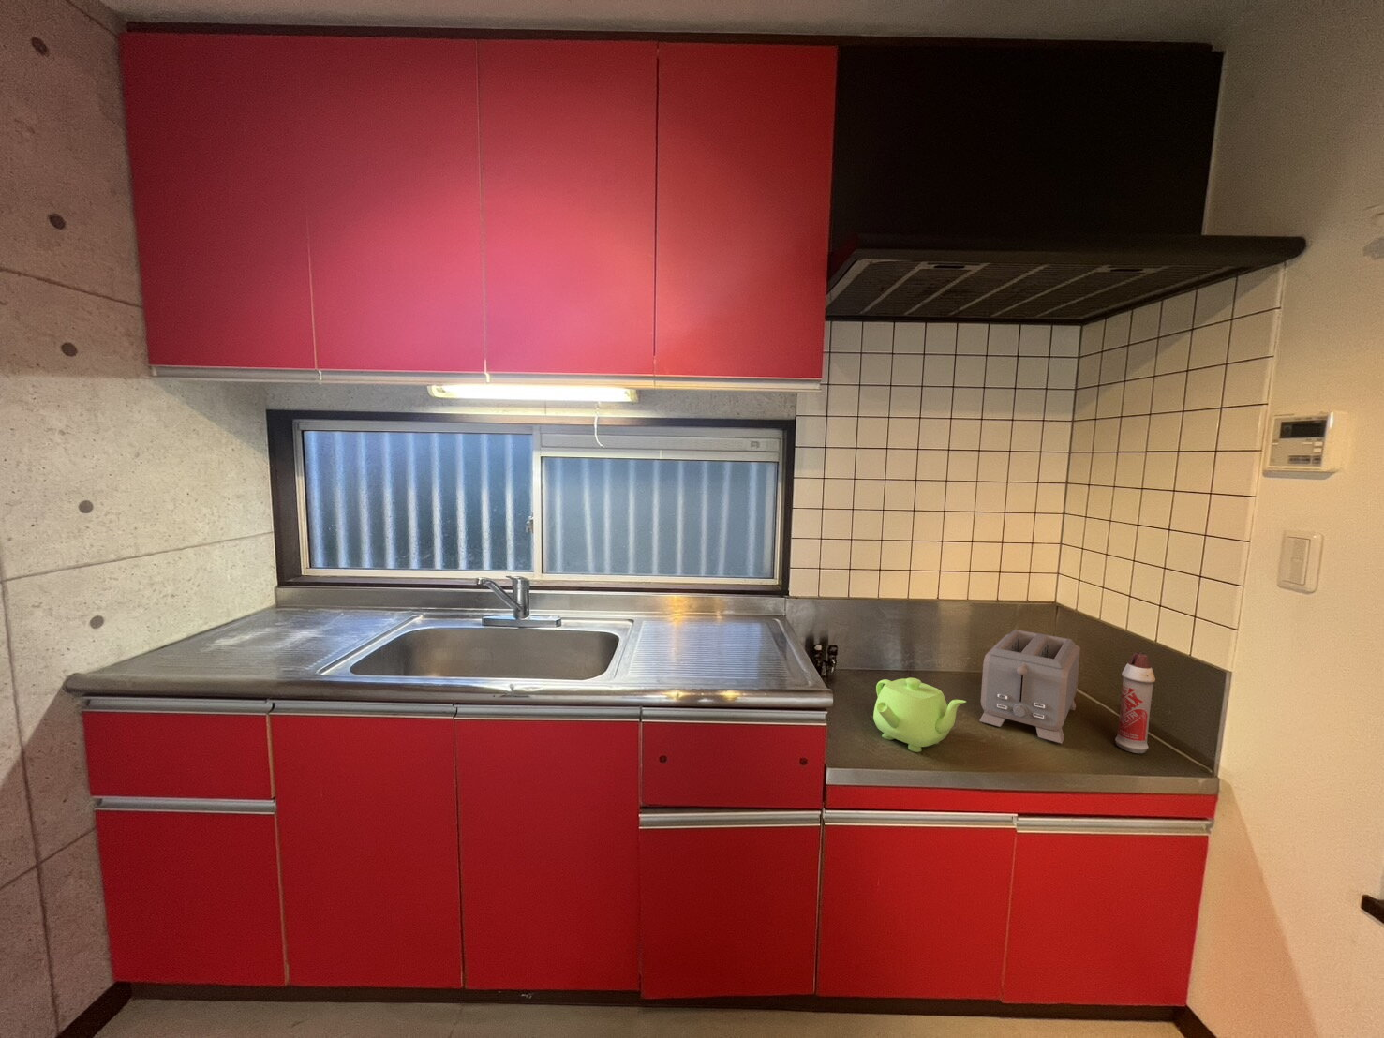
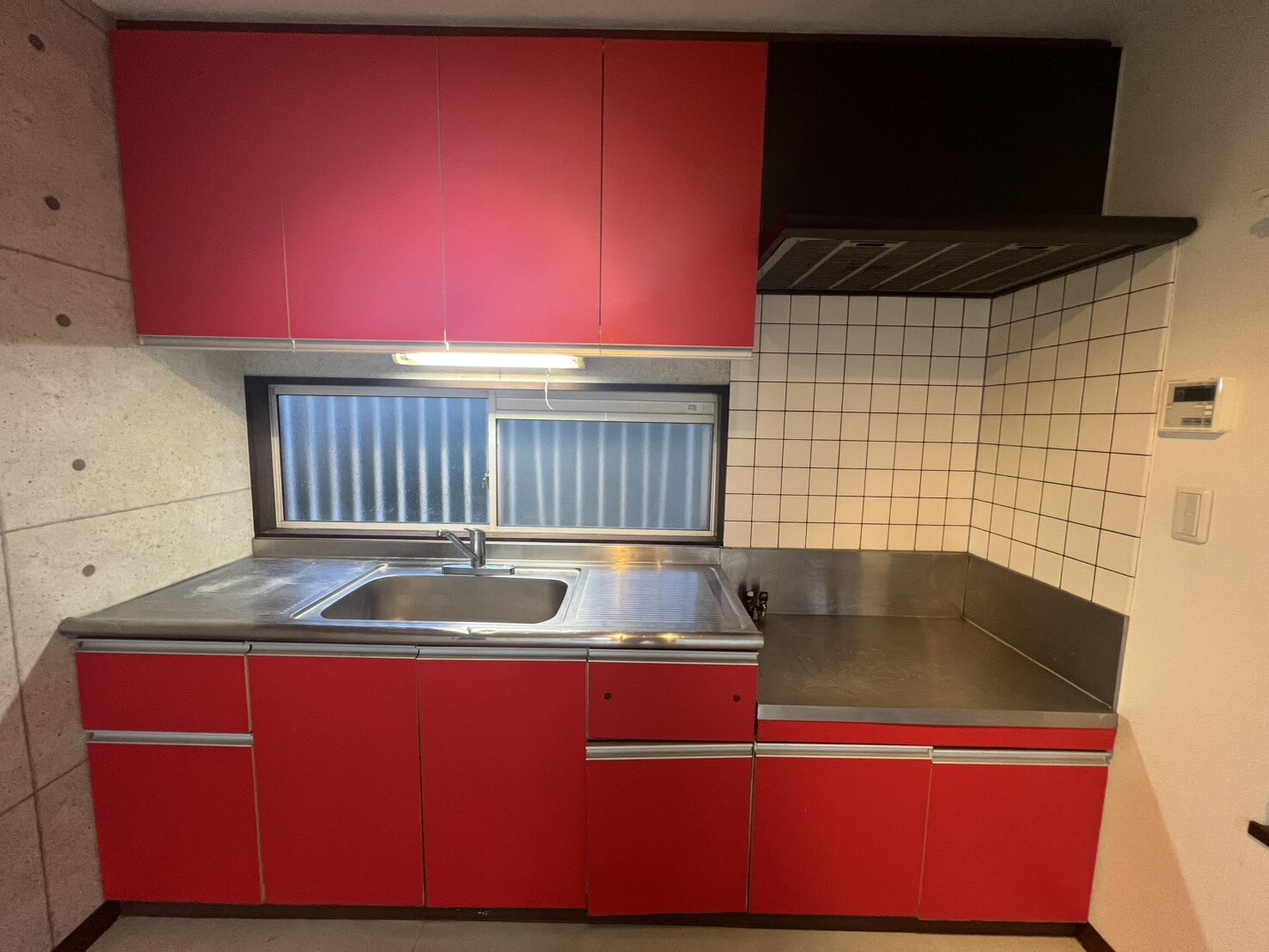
- toaster [978,629,1081,744]
- spray bottle [1115,651,1156,755]
- teapot [872,677,967,753]
